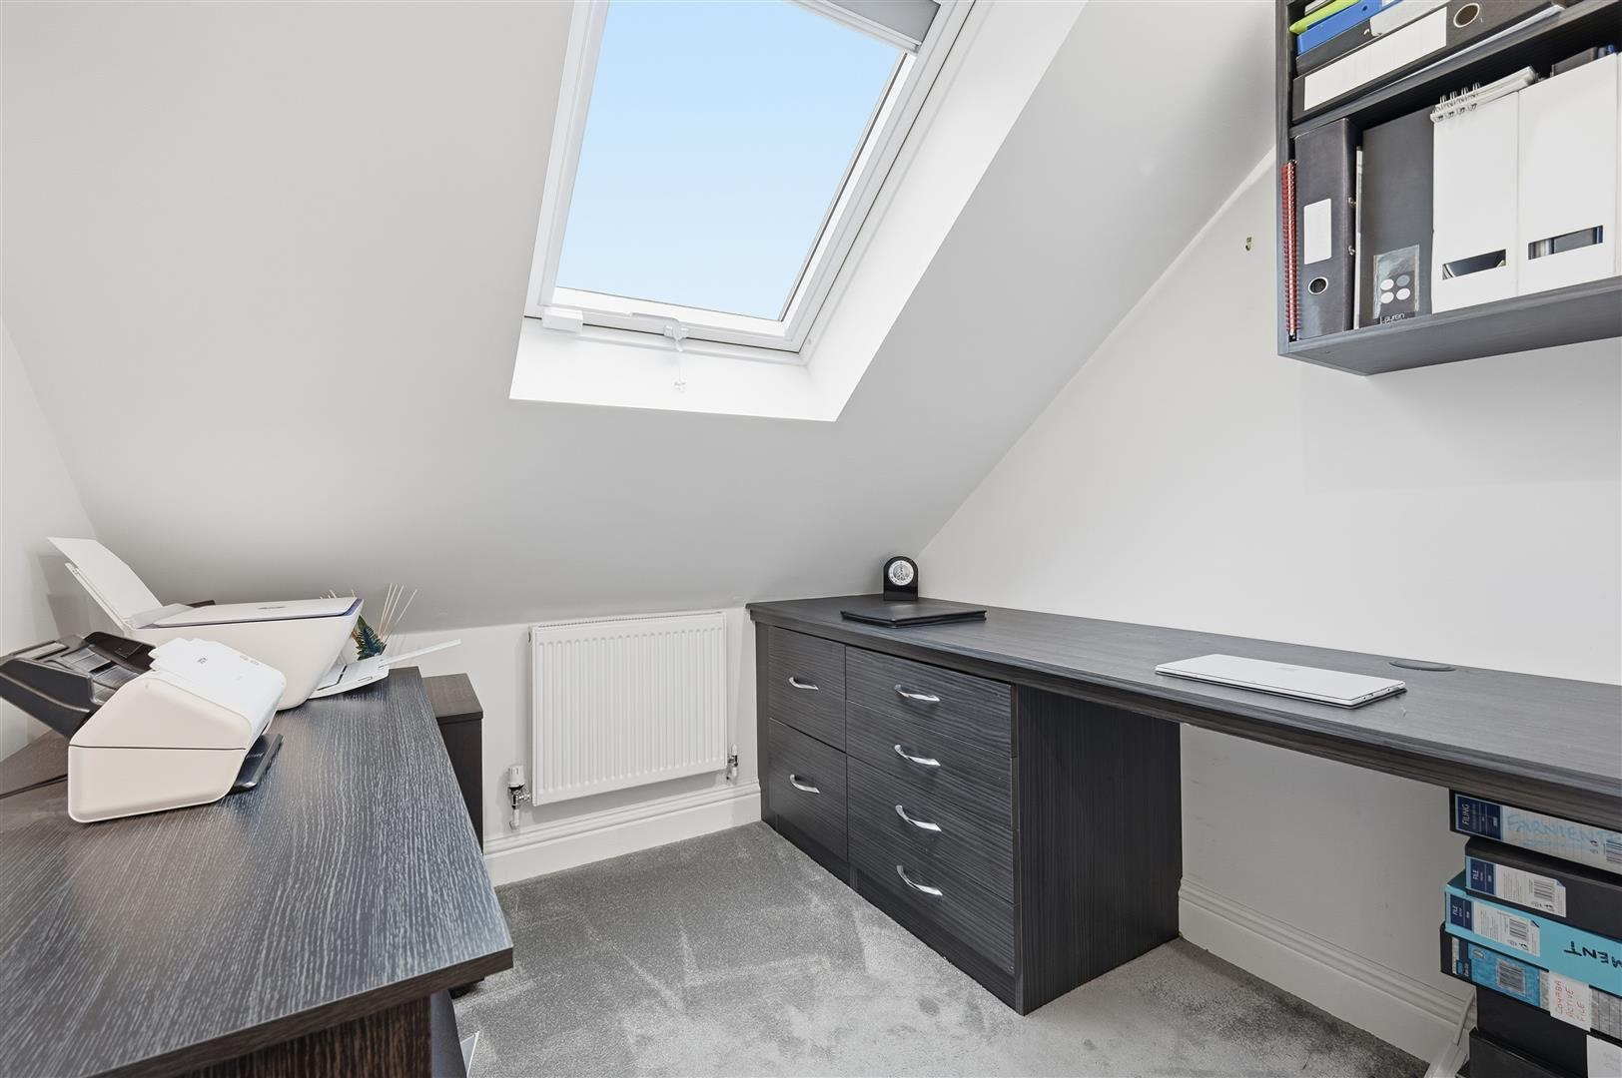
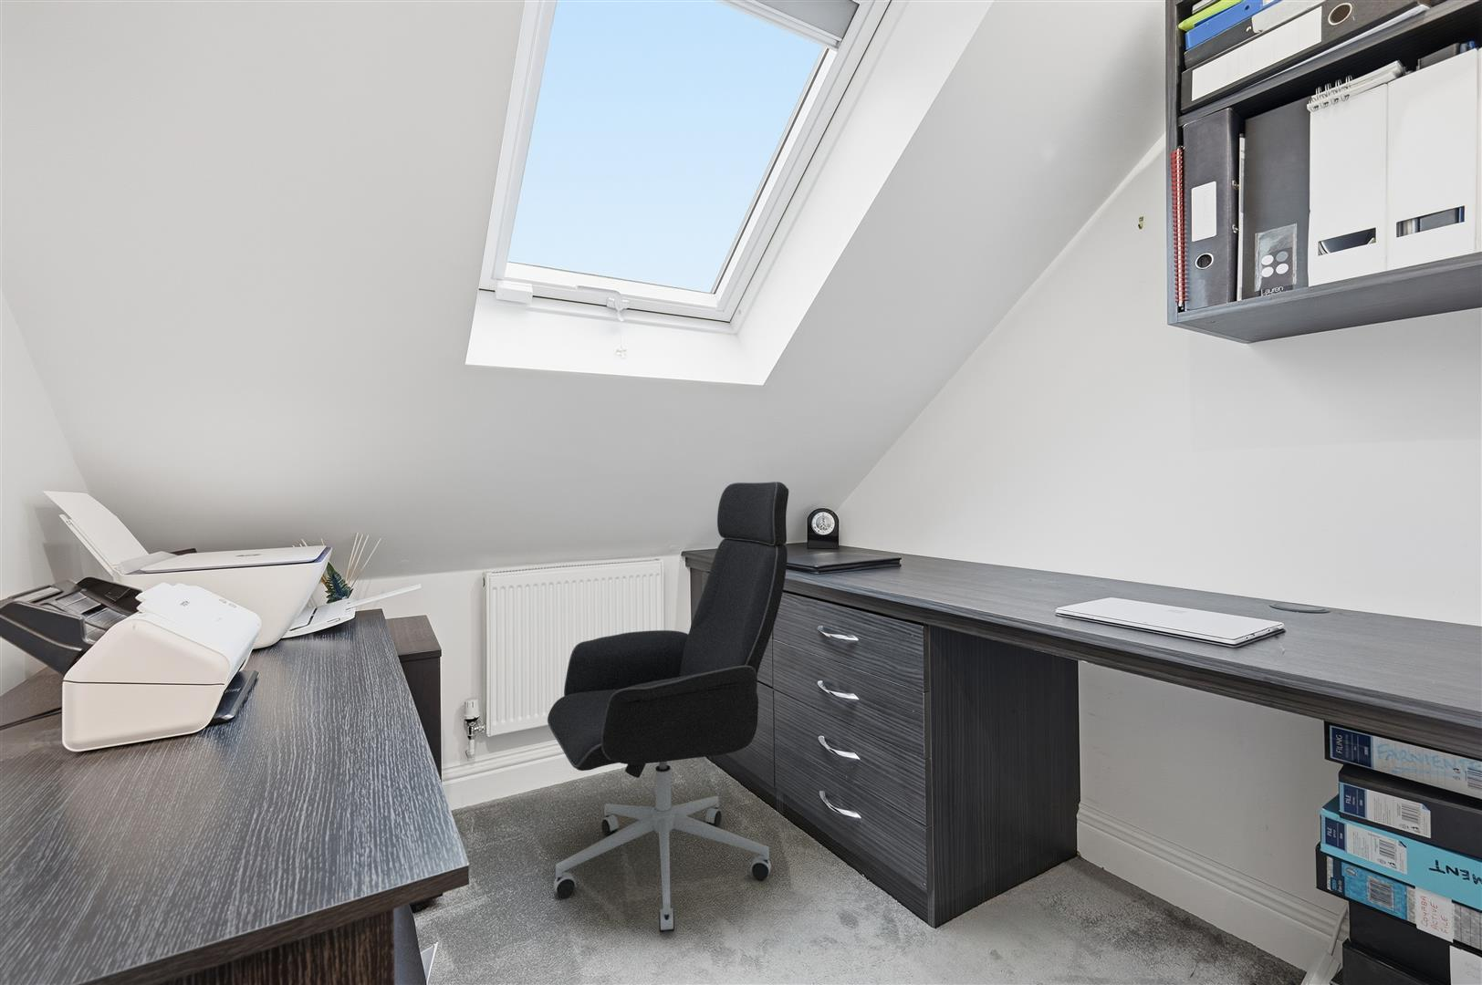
+ office chair [546,480,789,934]
